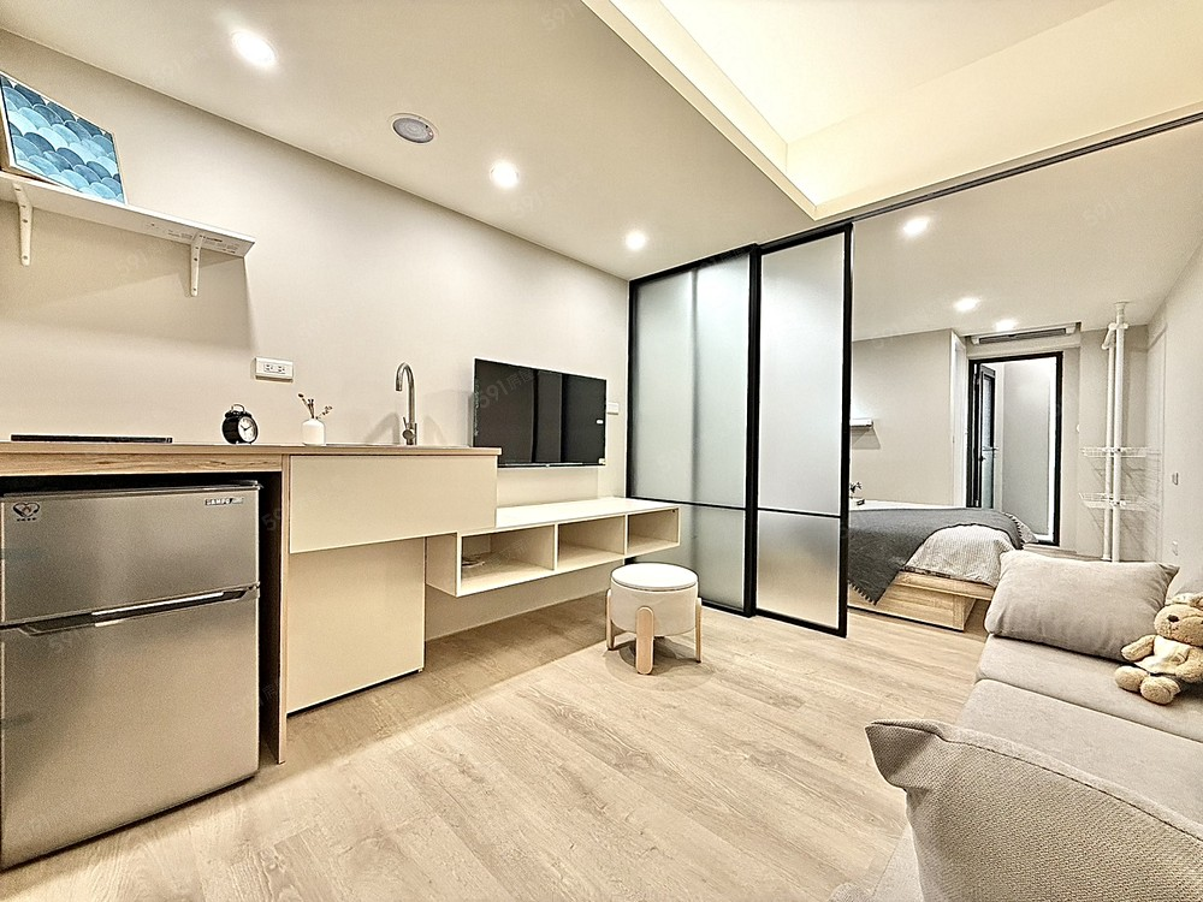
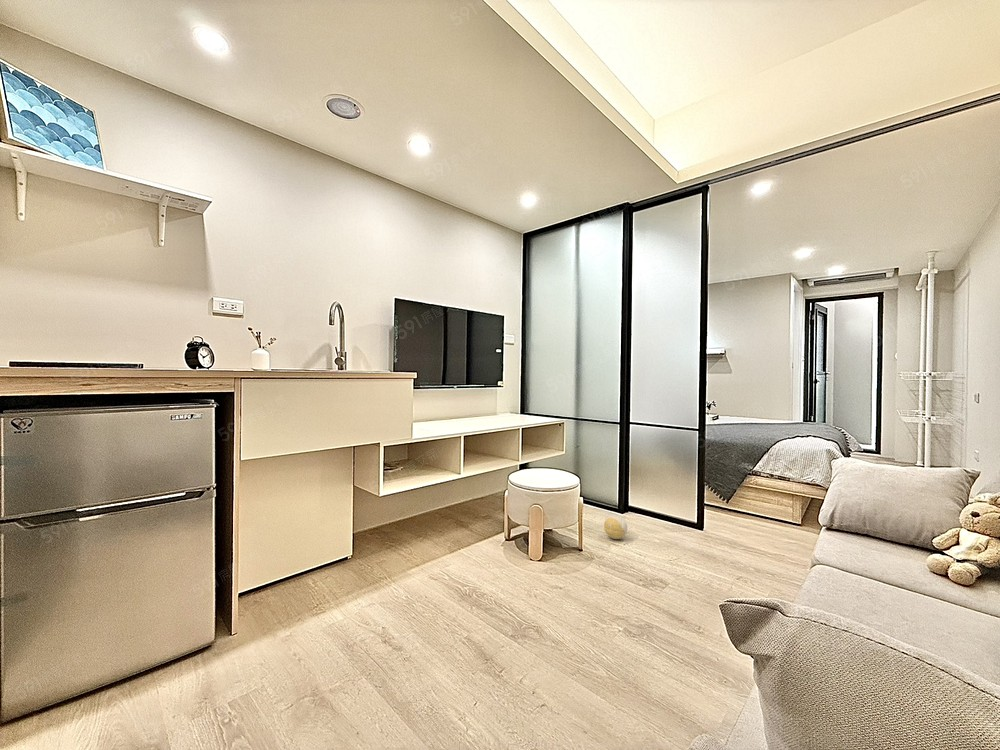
+ decorative ball [603,515,629,540]
